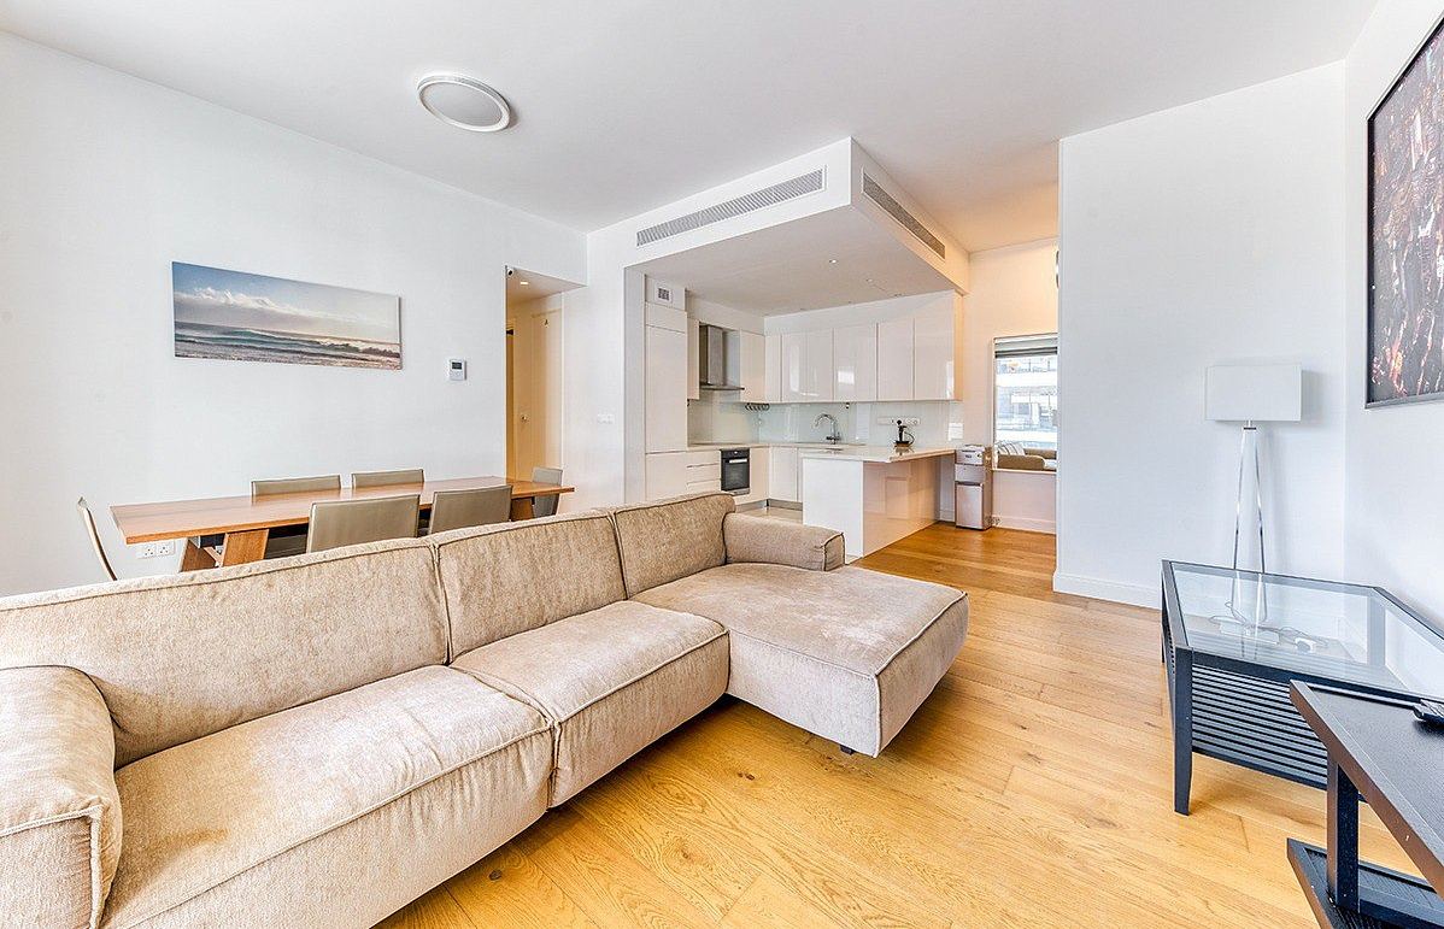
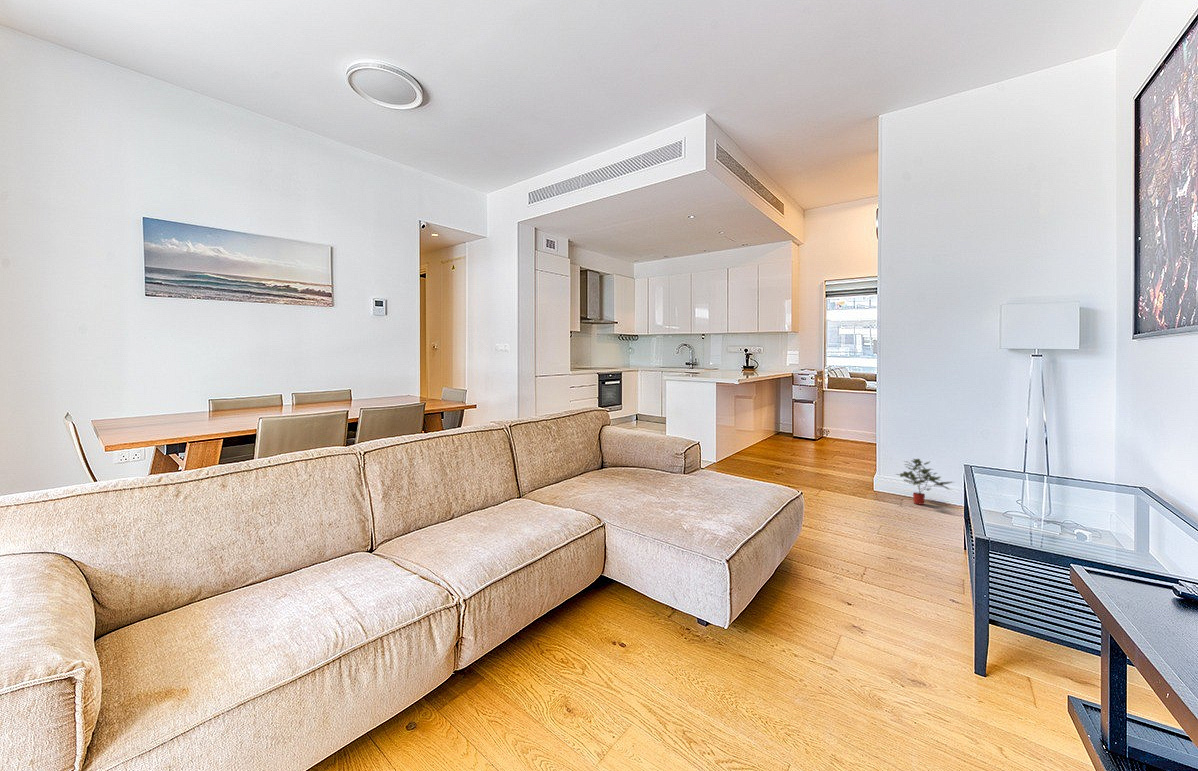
+ potted plant [894,458,956,506]
